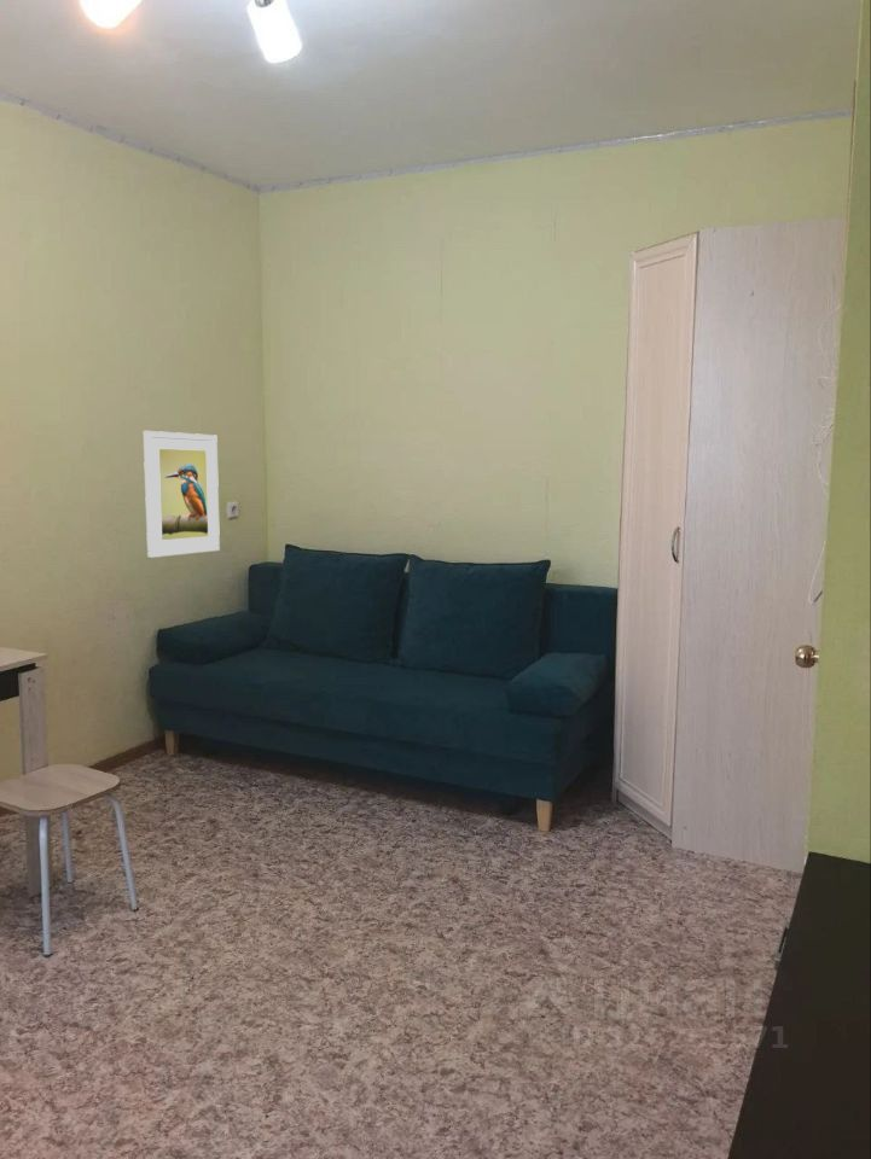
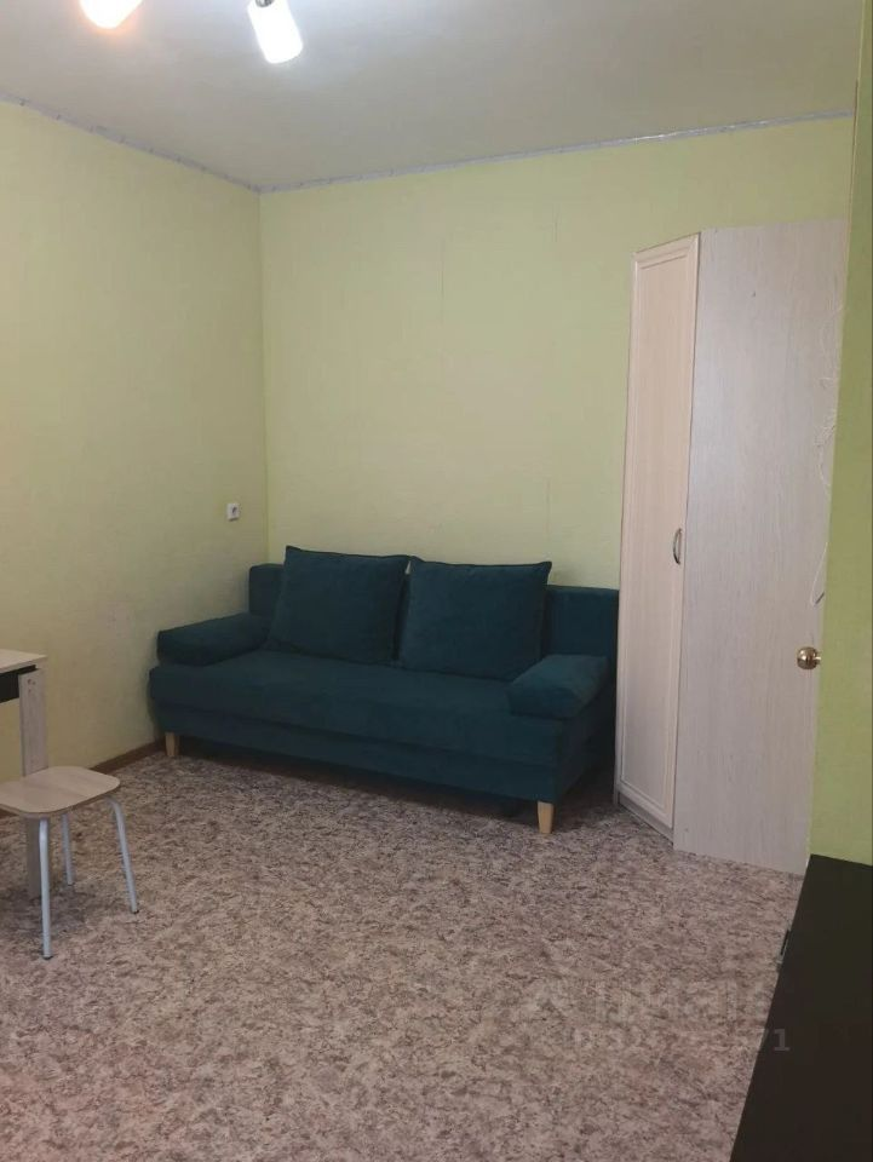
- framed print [143,430,221,559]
